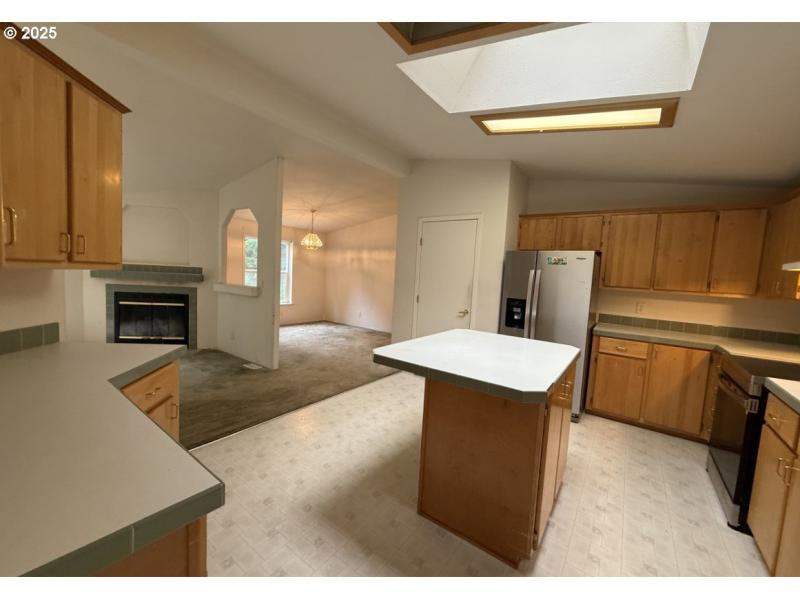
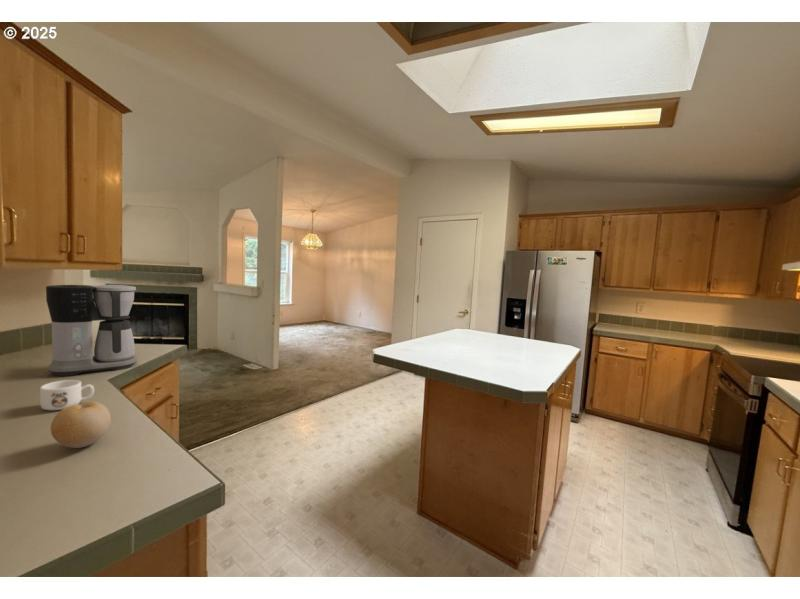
+ fruit [50,401,112,449]
+ mug [39,379,95,411]
+ coffee maker [45,284,138,377]
